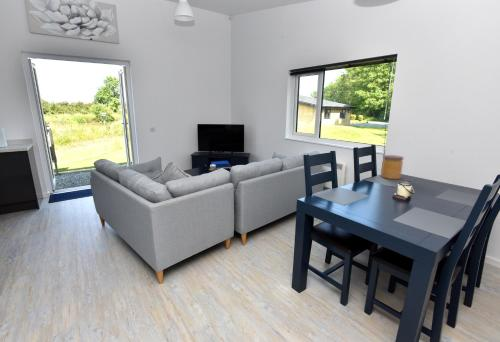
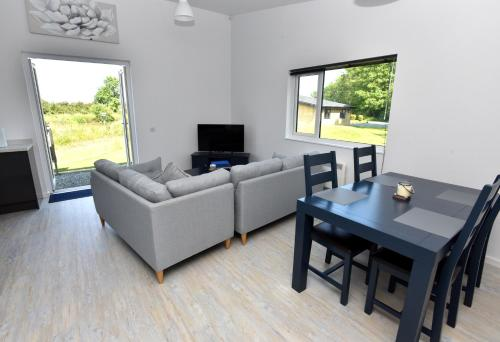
- jar [380,154,405,180]
